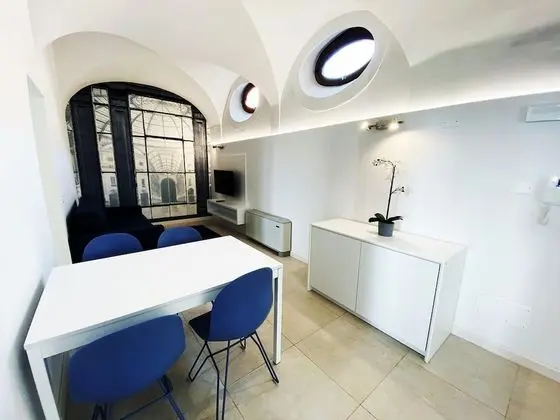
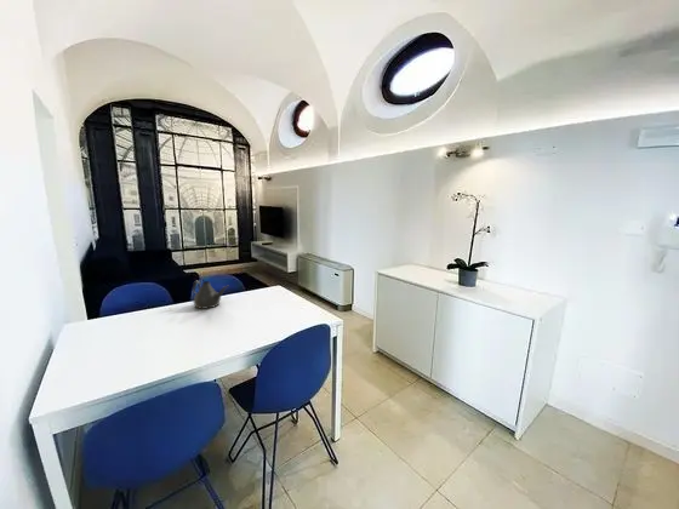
+ teapot [192,280,230,310]
